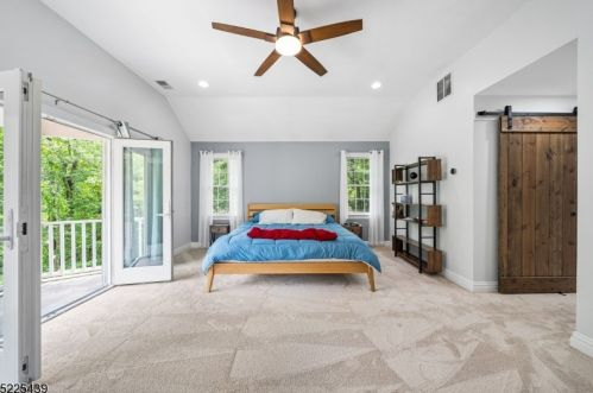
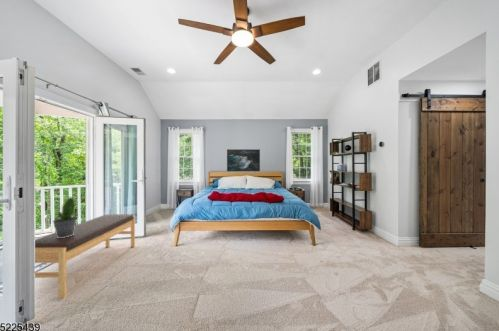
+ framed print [226,148,261,172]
+ bench [34,213,136,300]
+ potted plant [52,195,78,238]
